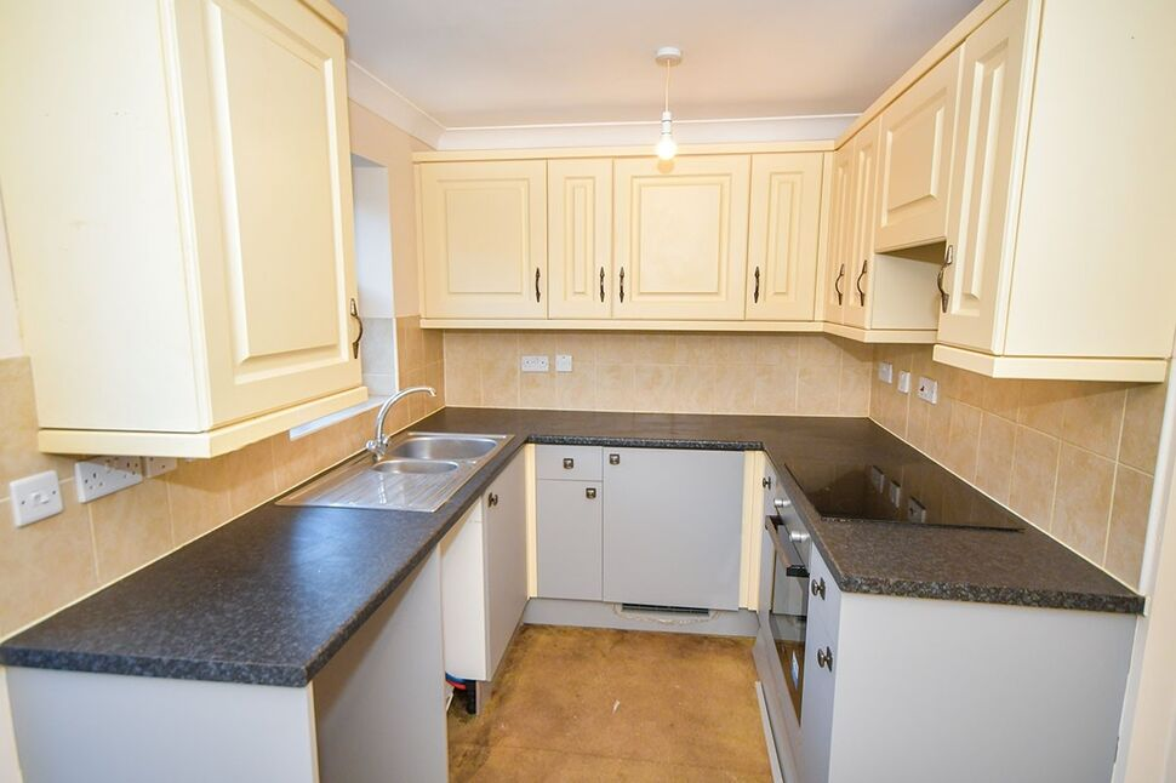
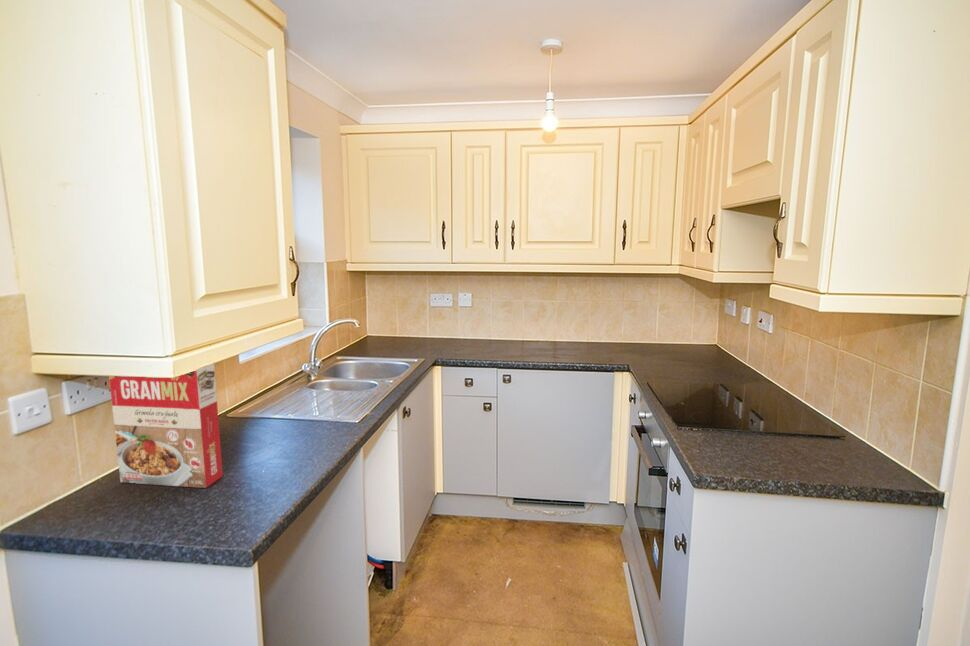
+ cereal box [108,362,224,489]
